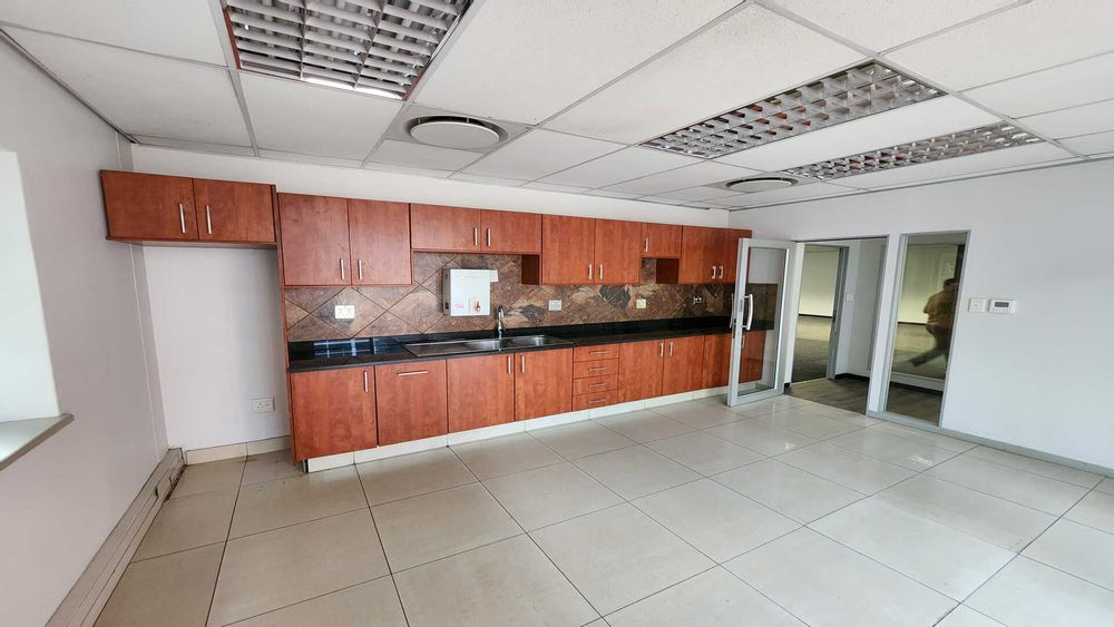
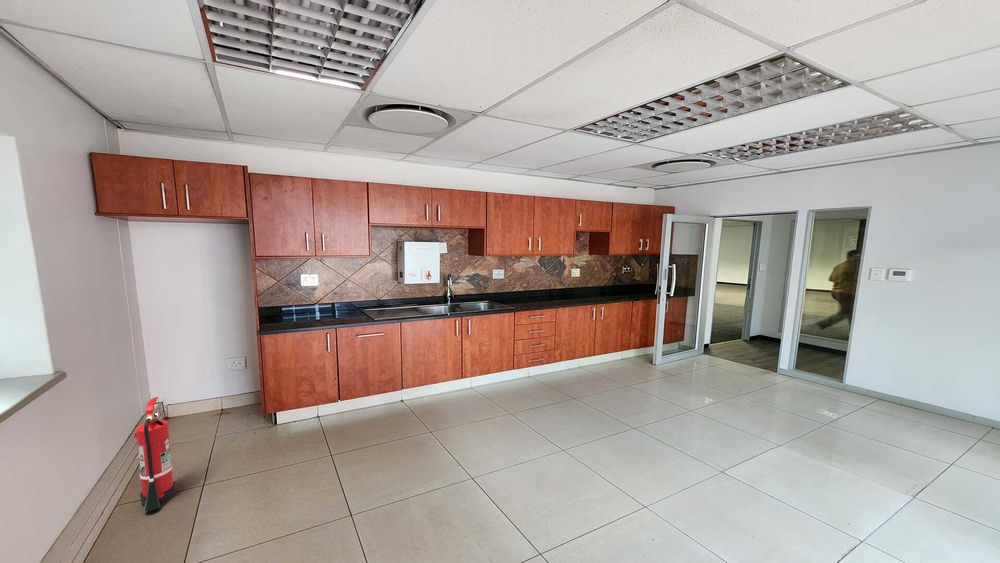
+ fire extinguisher [133,396,177,512]
